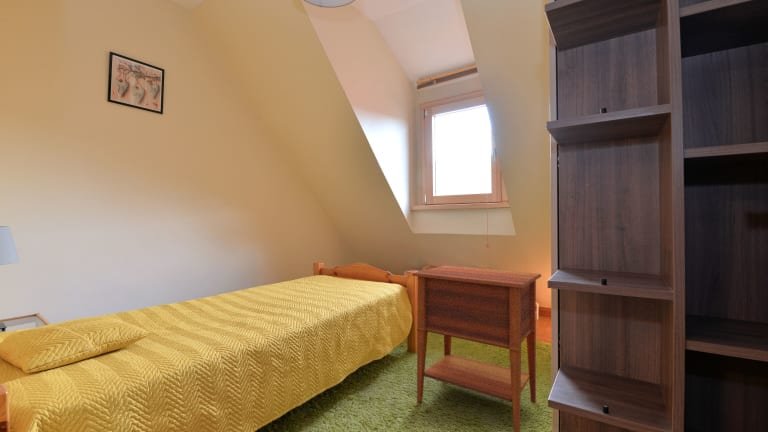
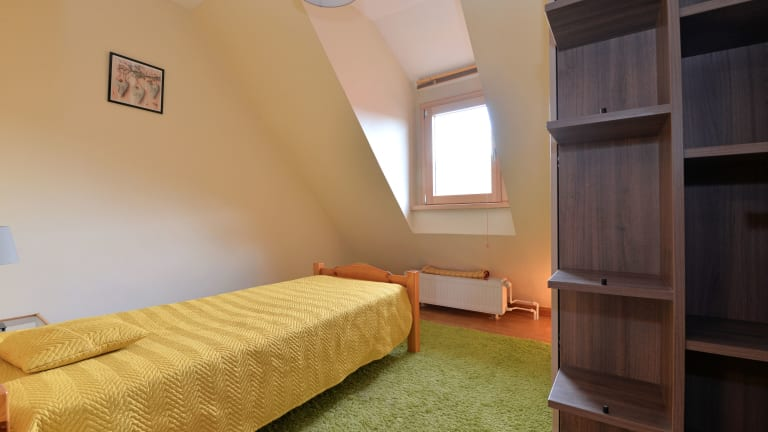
- nightstand [411,265,542,432]
